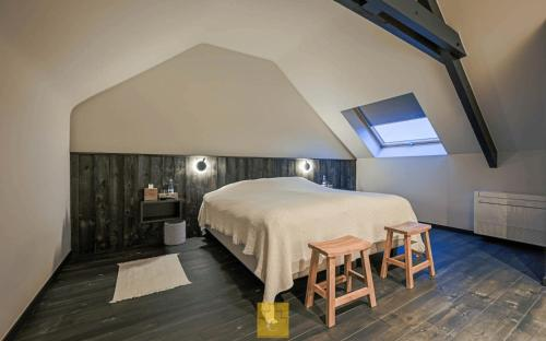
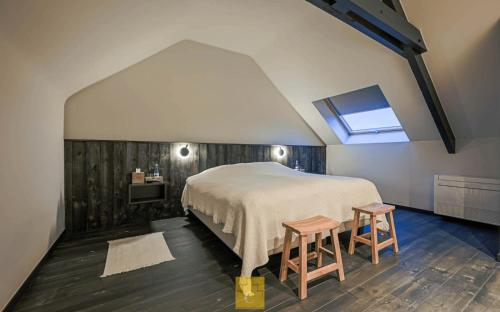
- plant pot [164,219,187,247]
